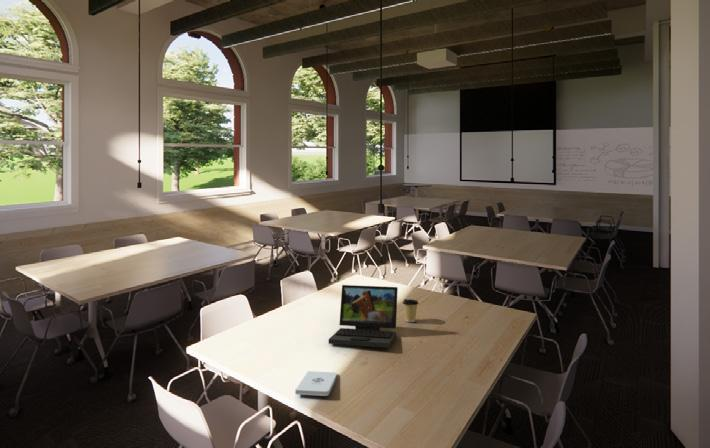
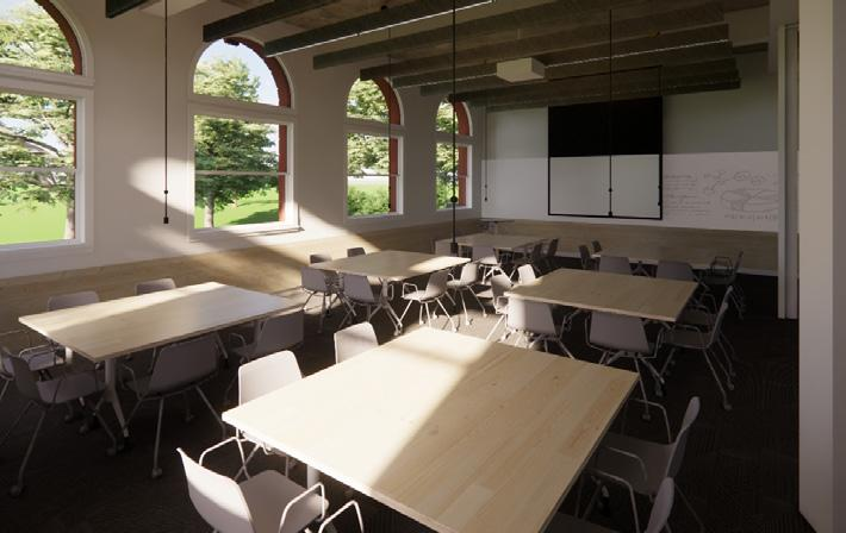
- coffee cup [402,298,420,323]
- notepad [294,370,338,397]
- laptop [328,284,399,349]
